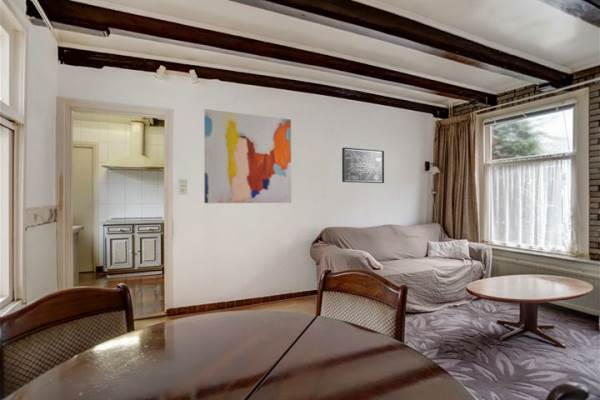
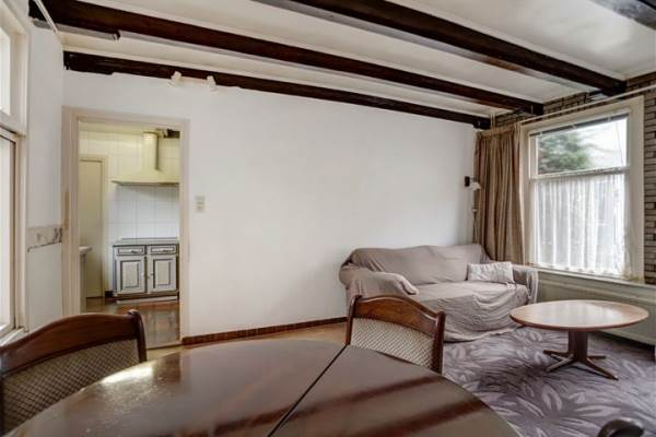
- wall art [203,108,292,204]
- wall art [341,146,385,184]
